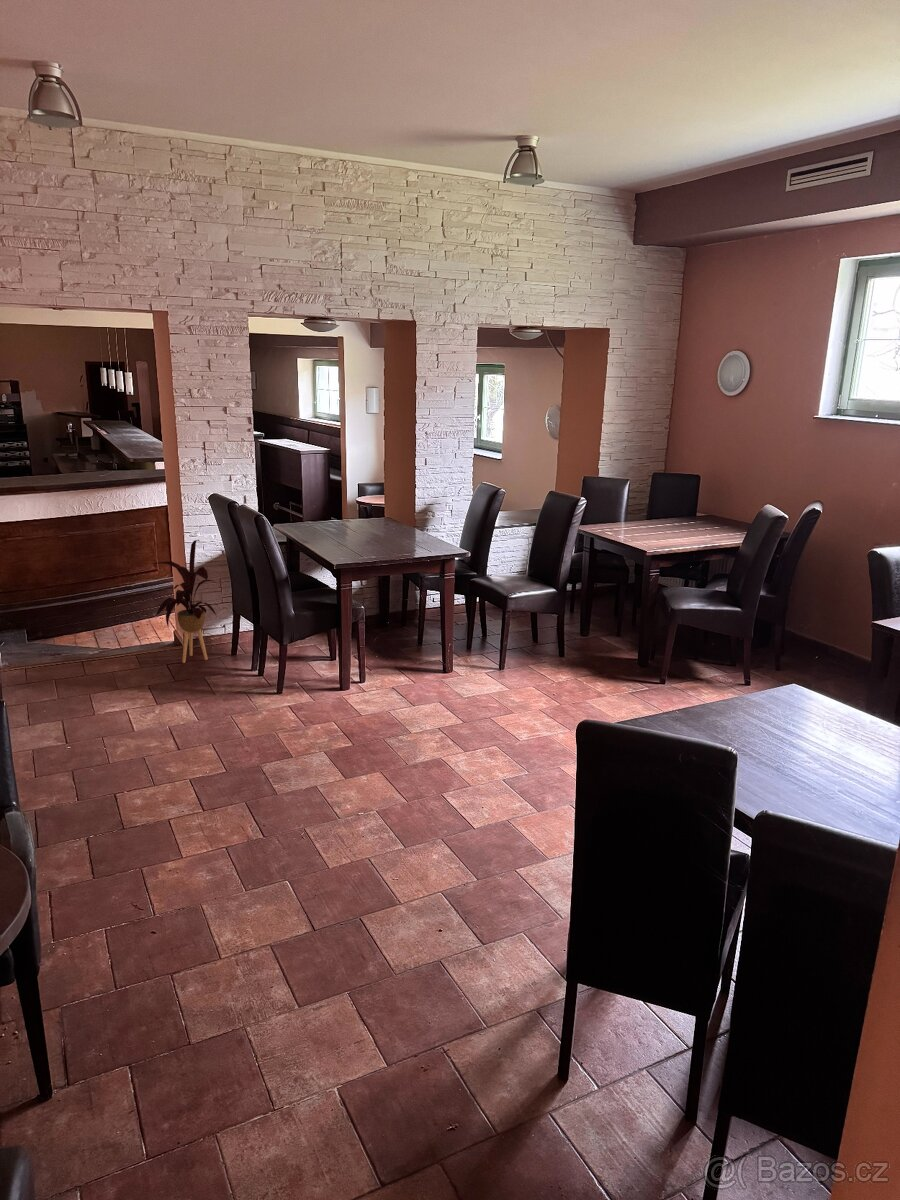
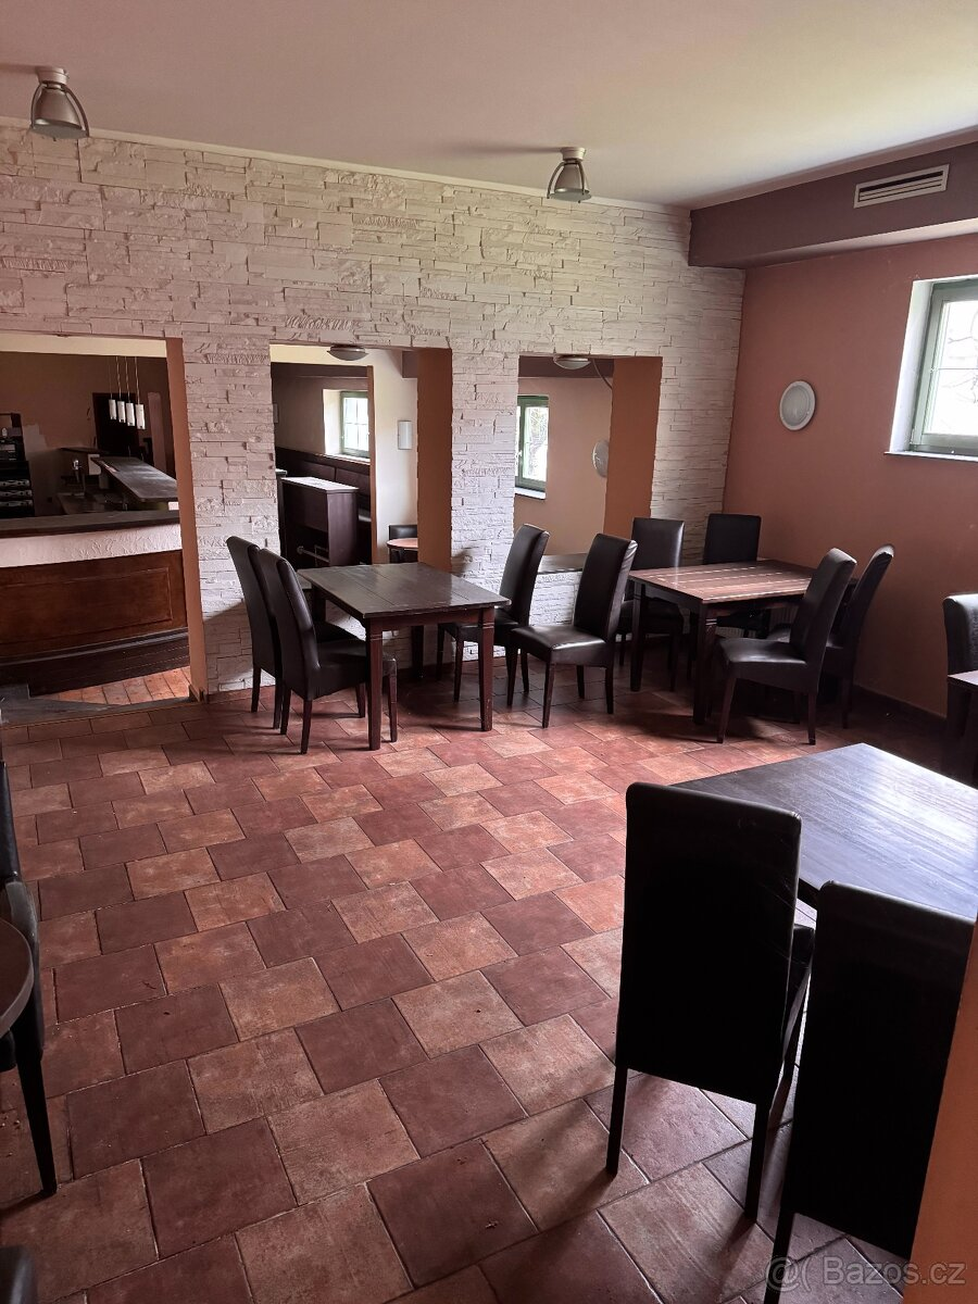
- house plant [151,539,217,664]
